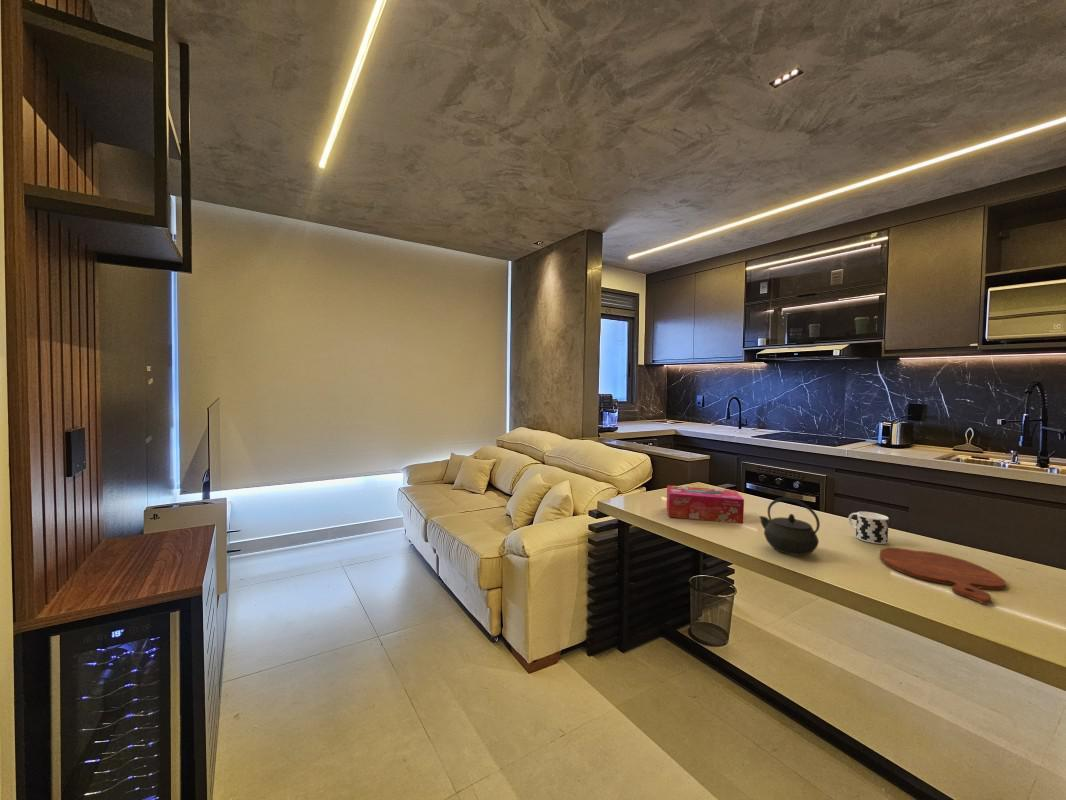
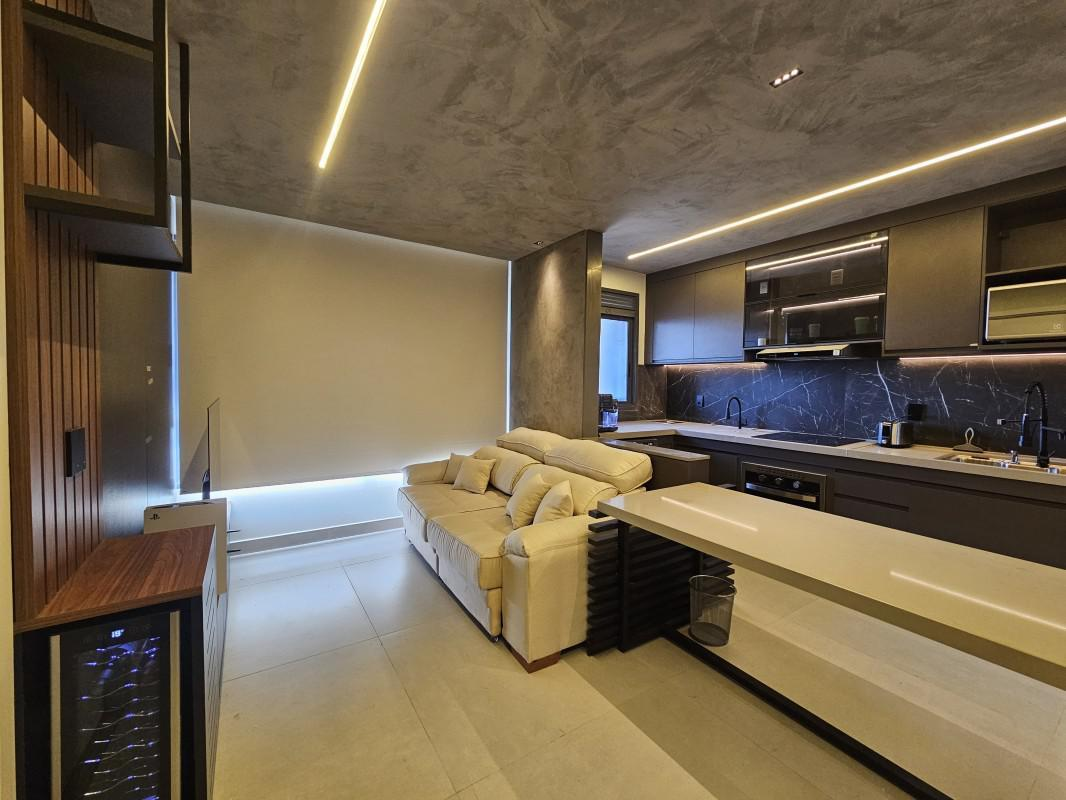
- kettle [758,496,821,556]
- cutting board [879,547,1006,605]
- tissue box [666,484,745,524]
- cup [847,511,890,545]
